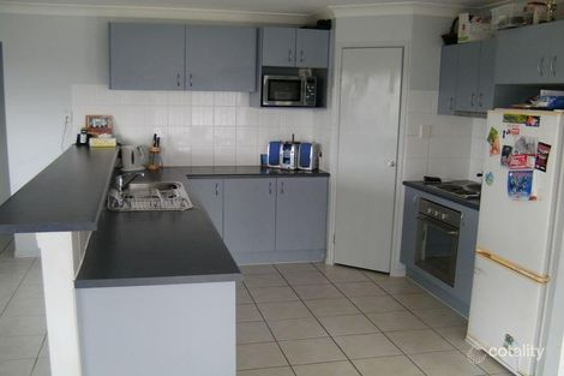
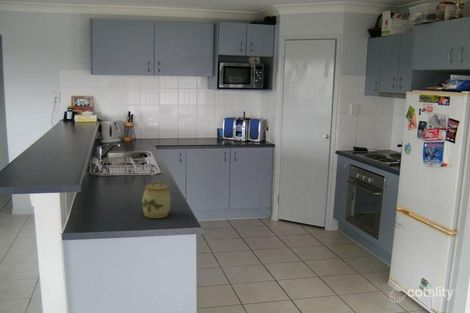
+ jar [141,179,172,219]
